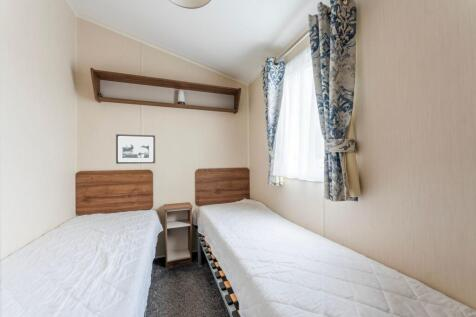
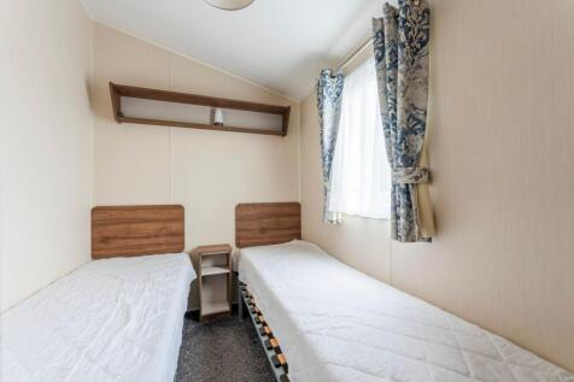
- picture frame [115,133,156,165]
